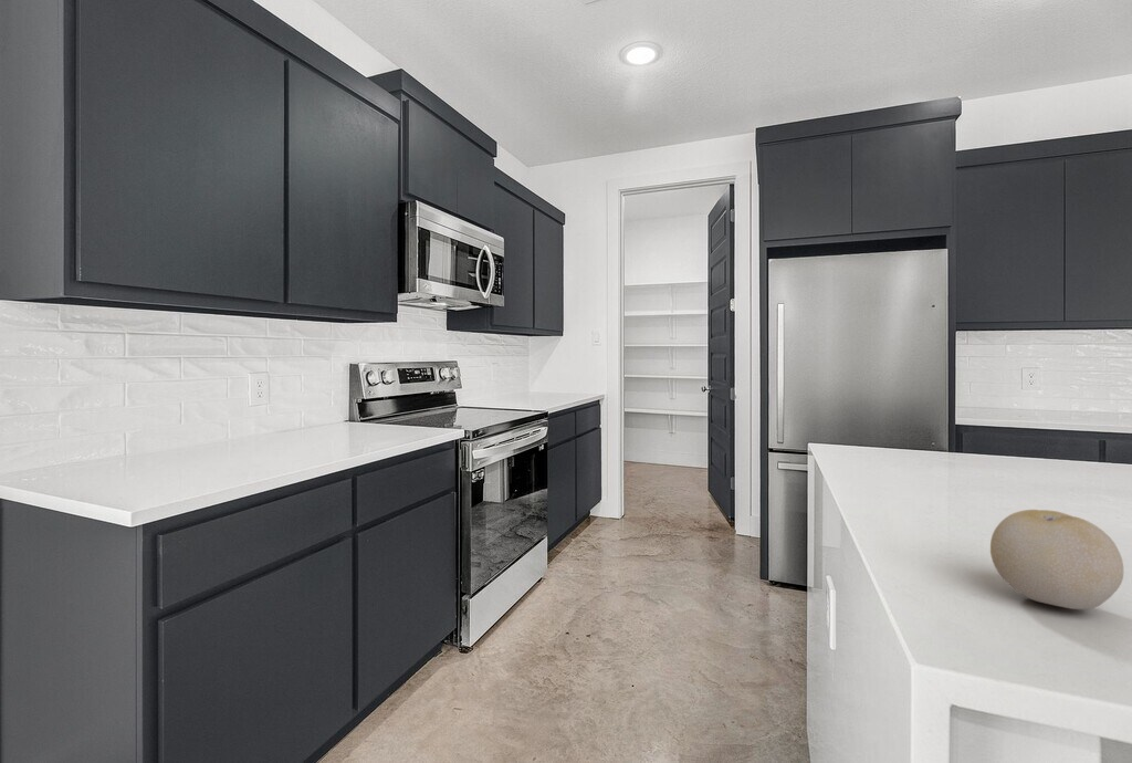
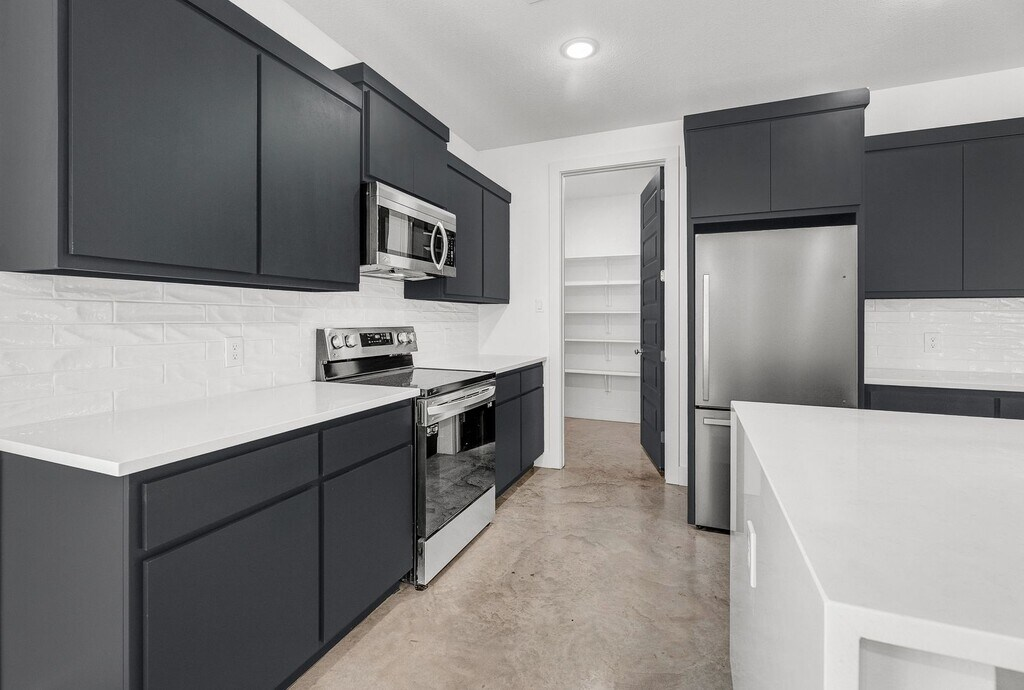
- fruit [989,509,1124,610]
